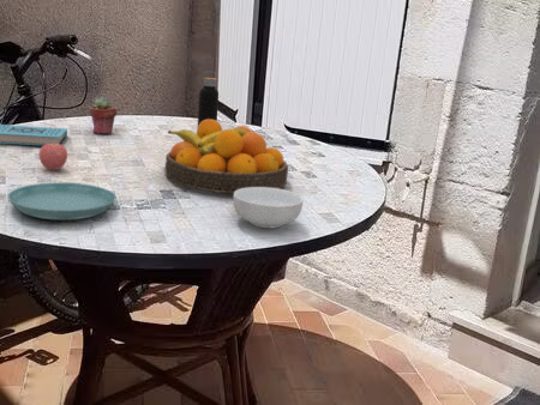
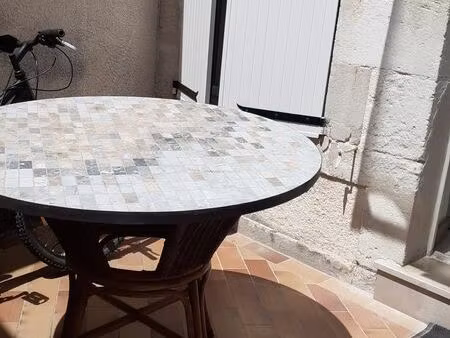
- book [0,123,68,146]
- water bottle [197,71,220,127]
- fruit bowl [163,119,289,194]
- potted succulent [88,96,118,135]
- saucer [7,182,116,222]
- cereal bowl [232,187,304,229]
- apple [37,141,68,171]
